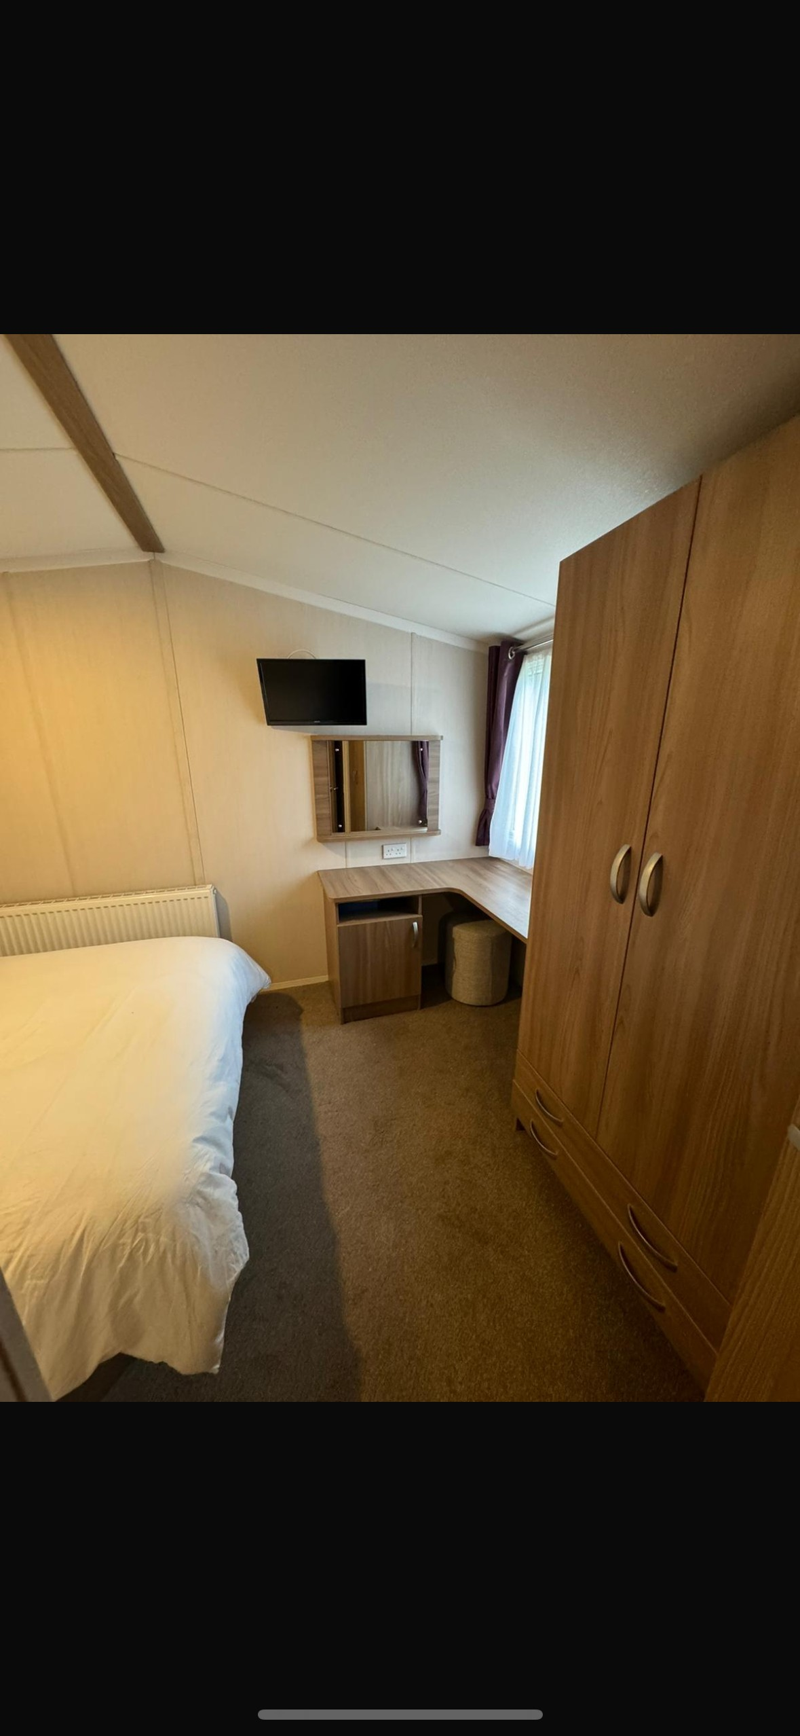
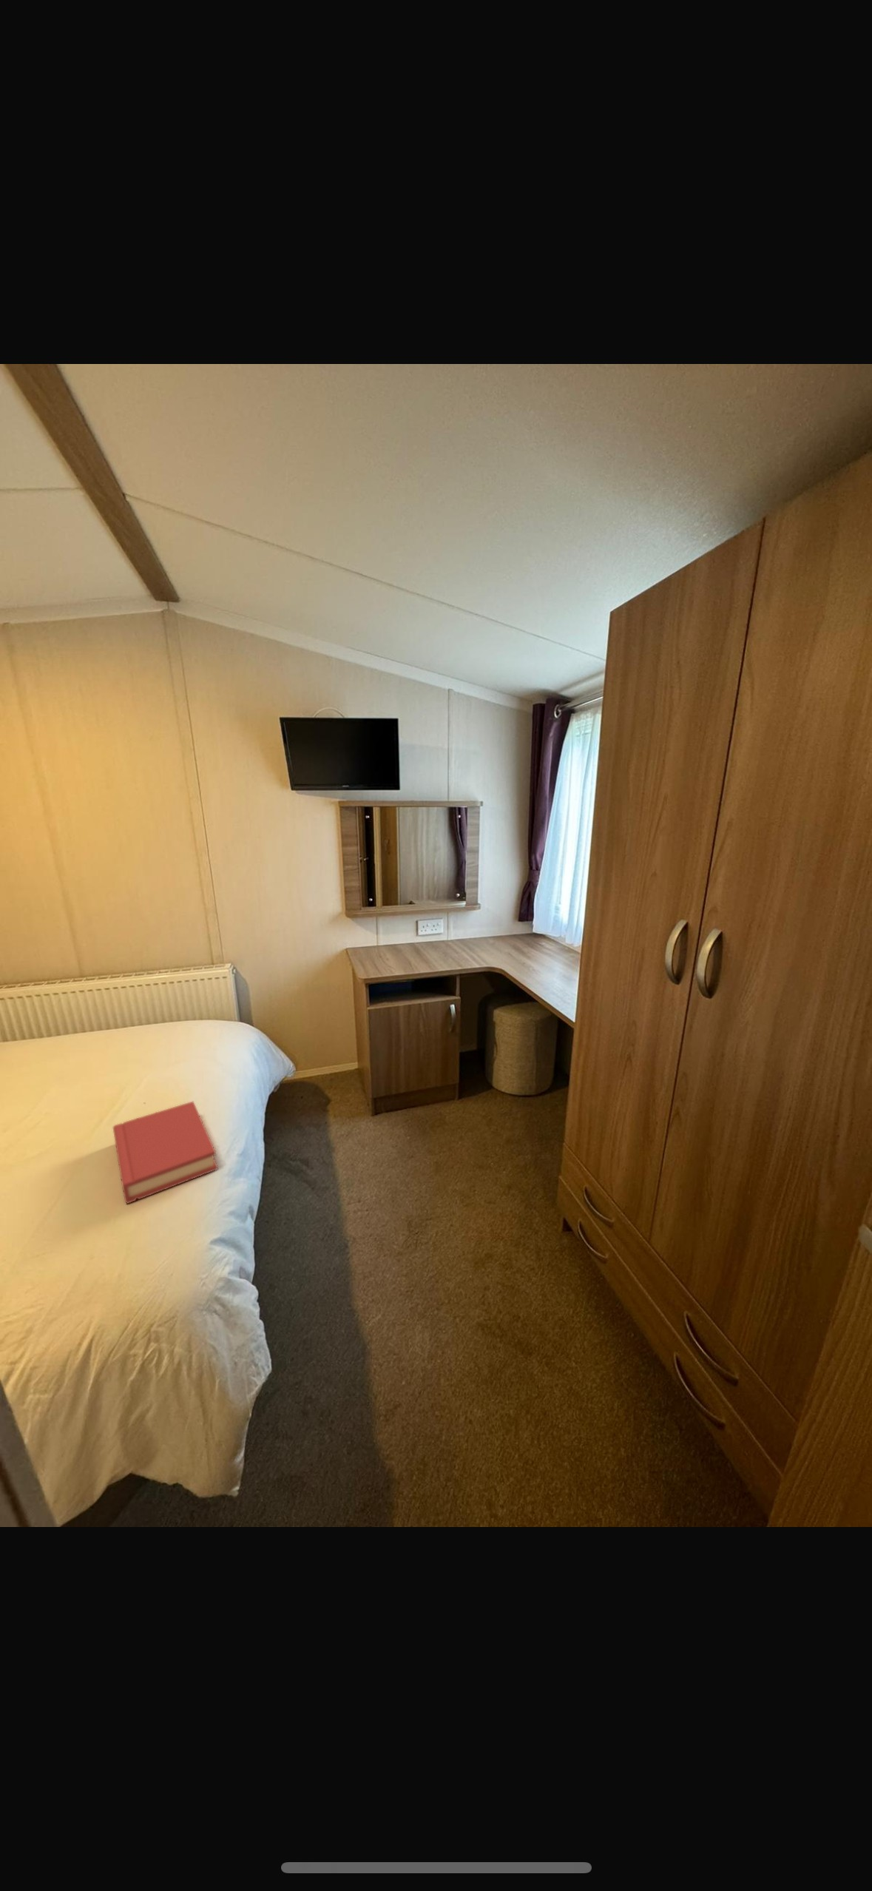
+ hardback book [112,1101,220,1205]
